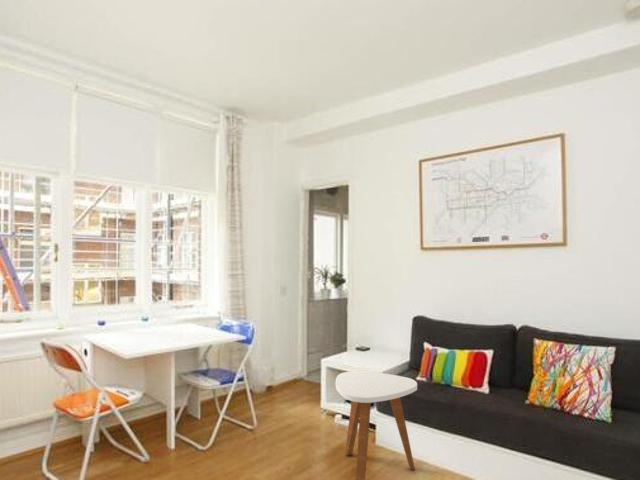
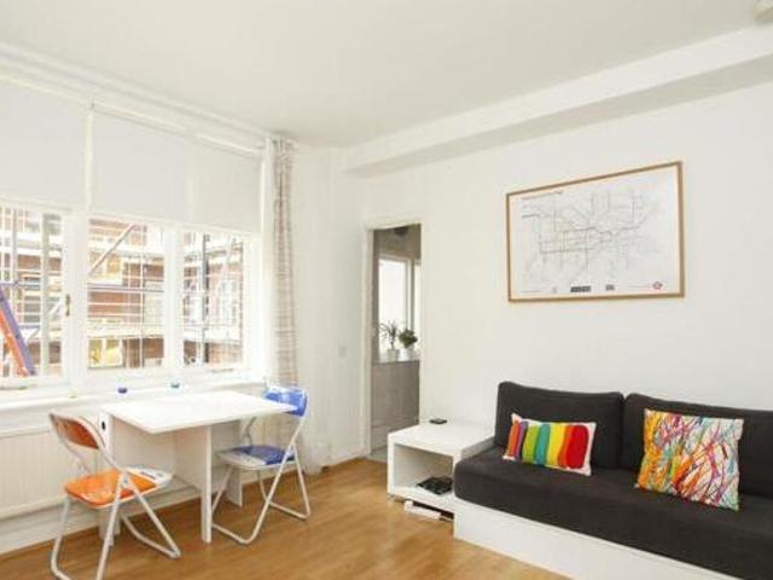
- side table [335,370,418,480]
